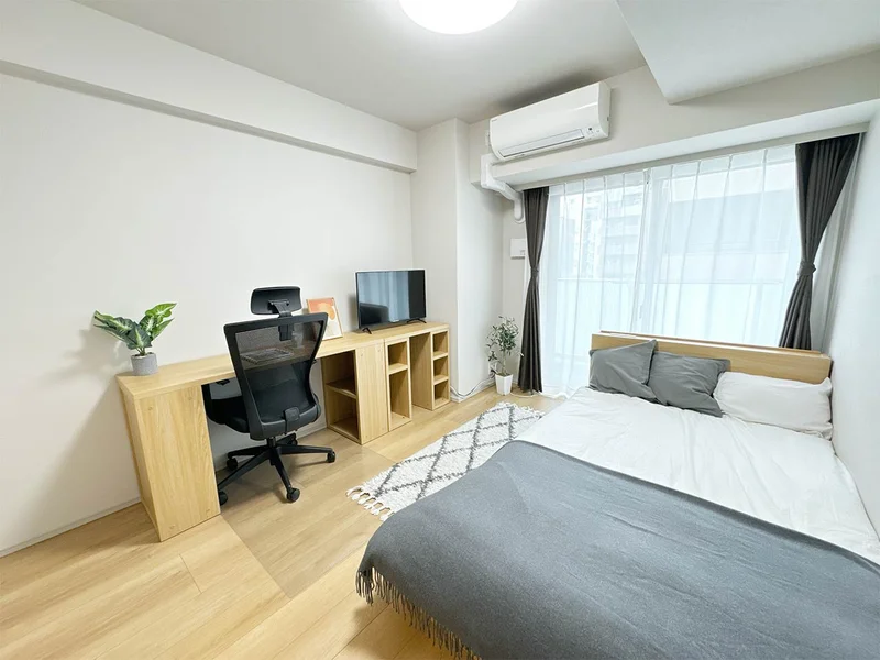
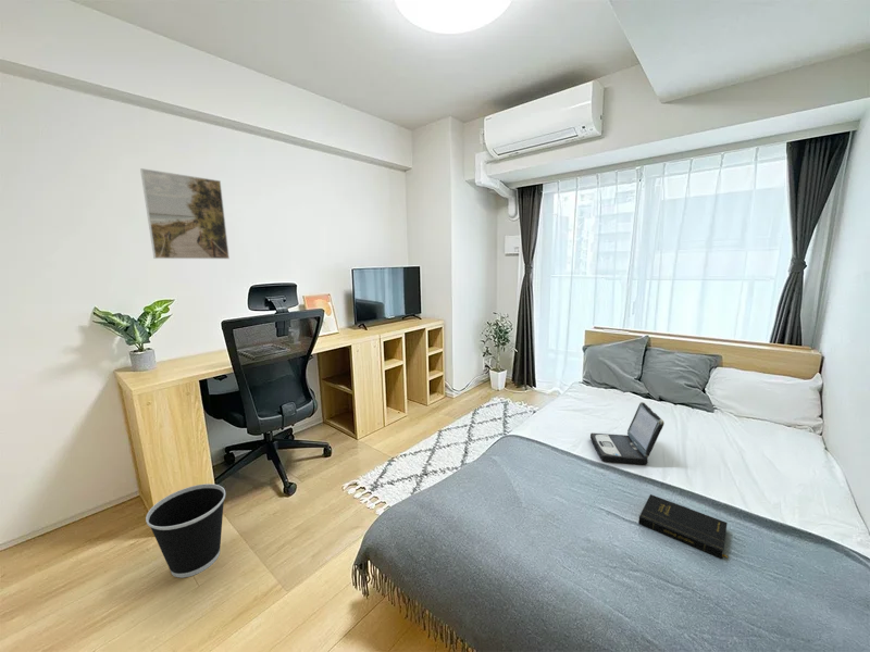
+ book [637,493,729,560]
+ laptop [589,401,666,465]
+ wastebasket [145,482,226,579]
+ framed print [139,167,231,260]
